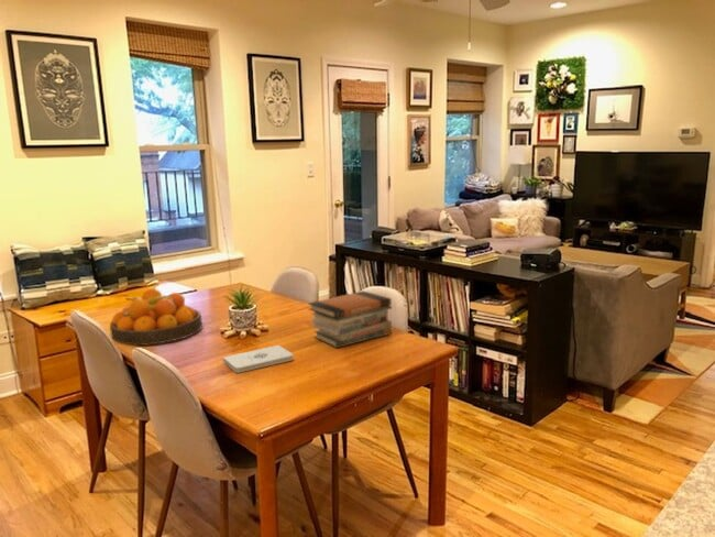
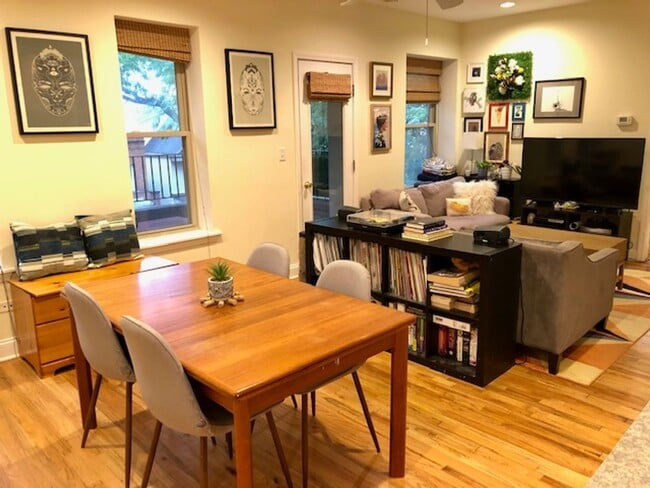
- notepad [222,344,294,374]
- book stack [307,291,393,349]
- fruit bowl [109,288,204,347]
